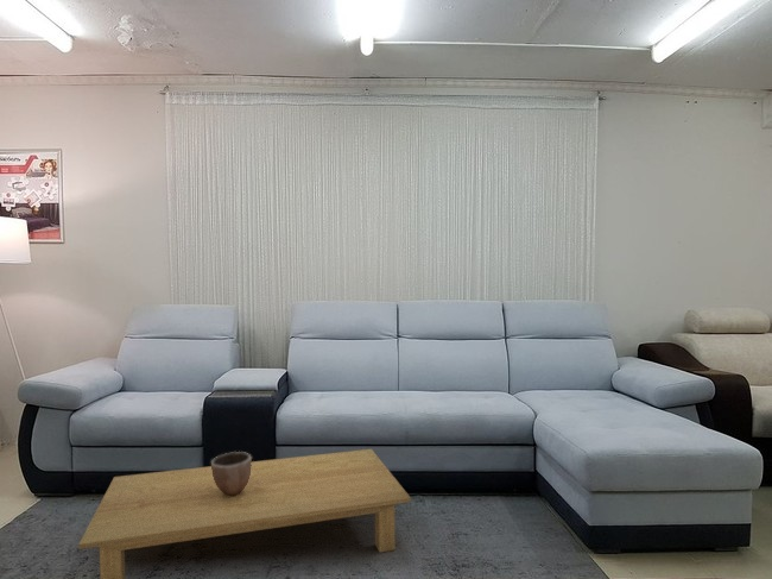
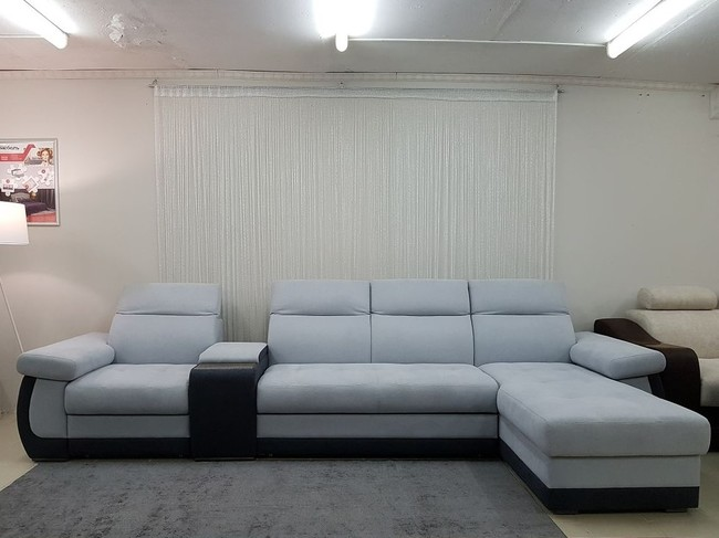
- decorative bowl [210,451,253,496]
- coffee table [77,448,412,579]
